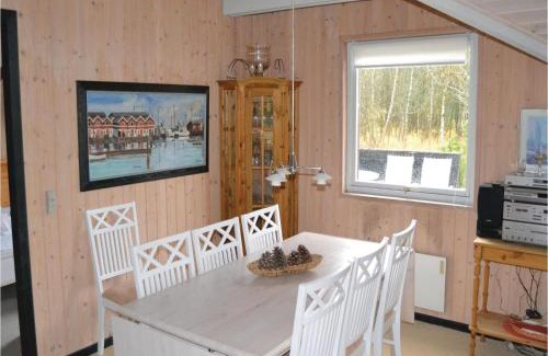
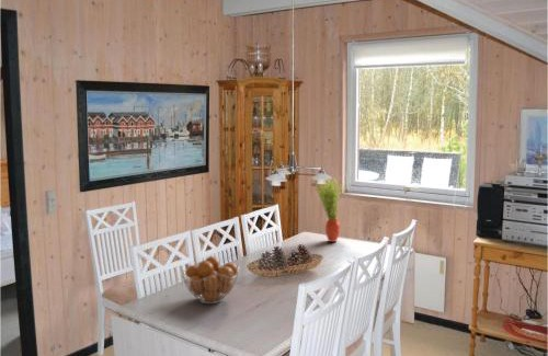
+ potted plant [313,176,343,243]
+ fruit basket [180,255,240,305]
